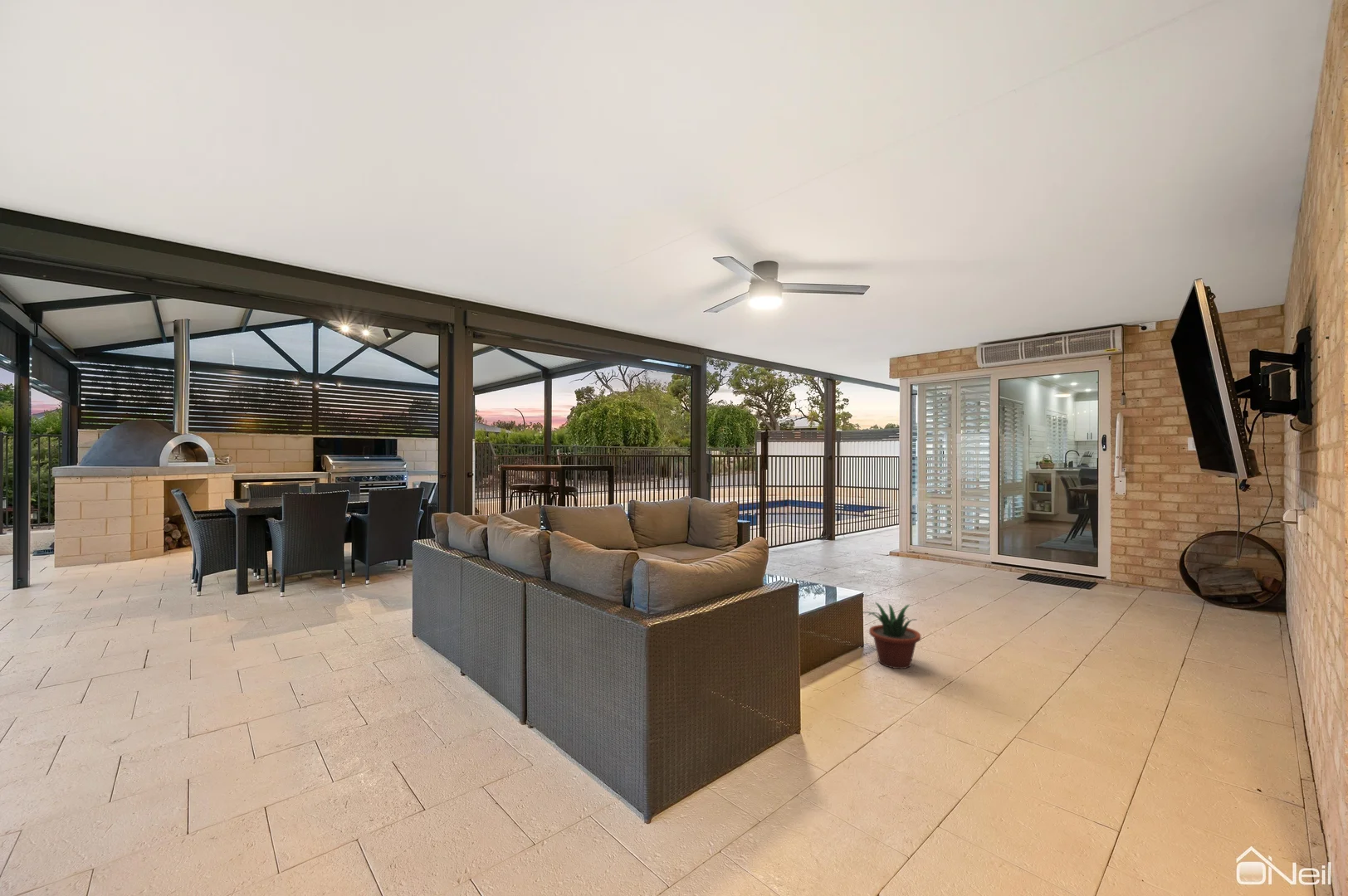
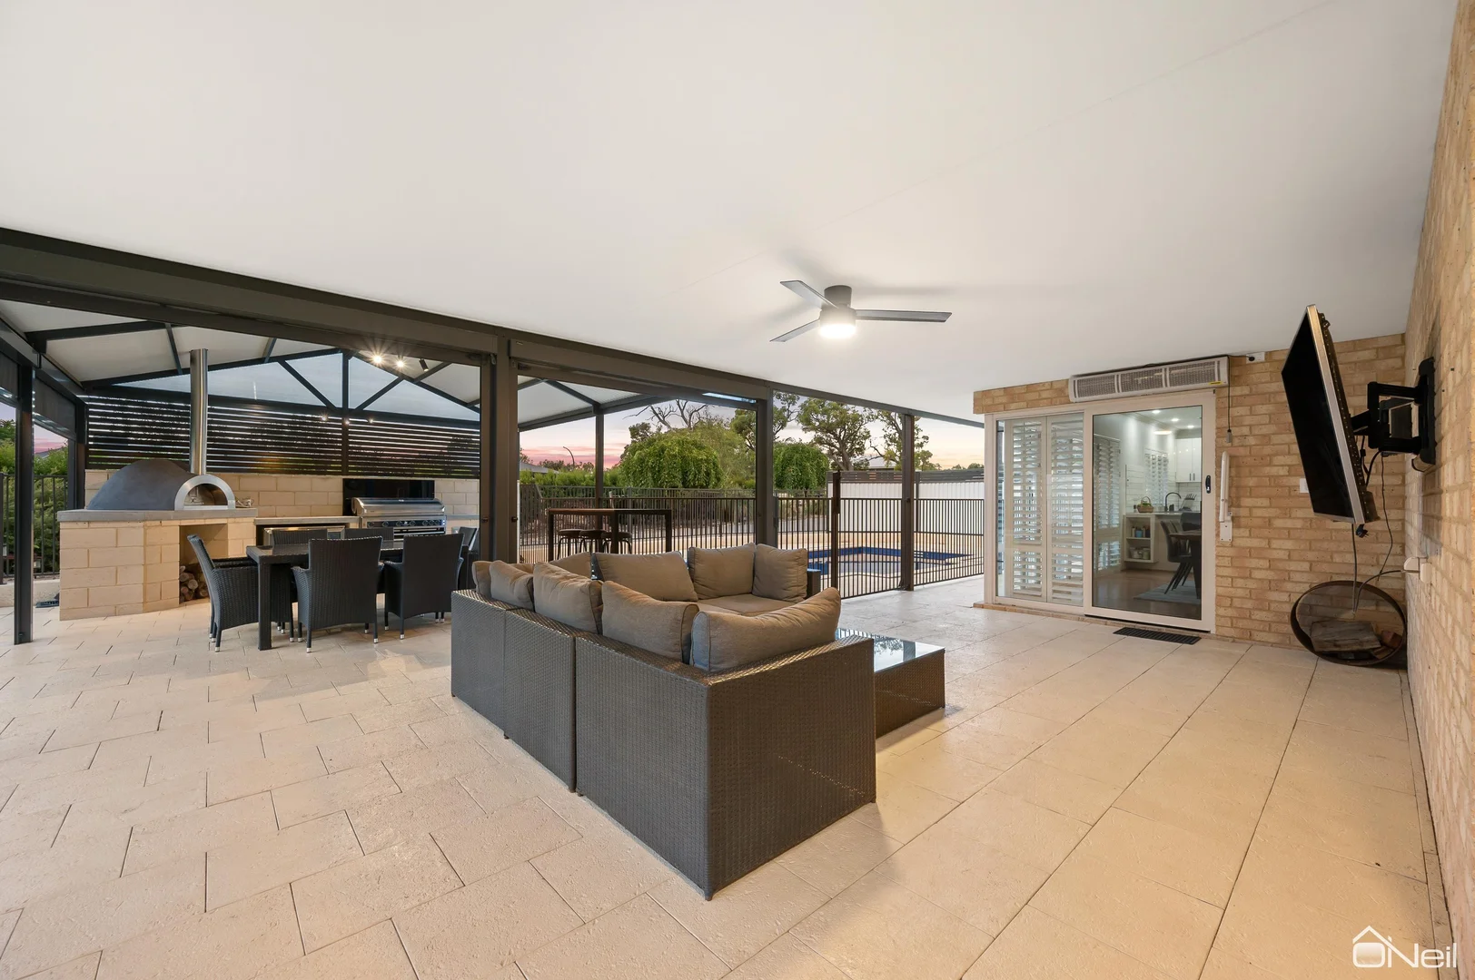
- potted plant [861,601,921,670]
